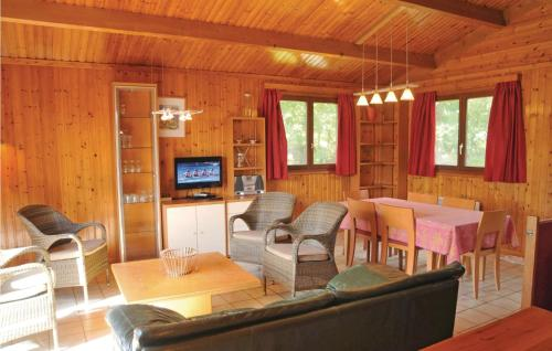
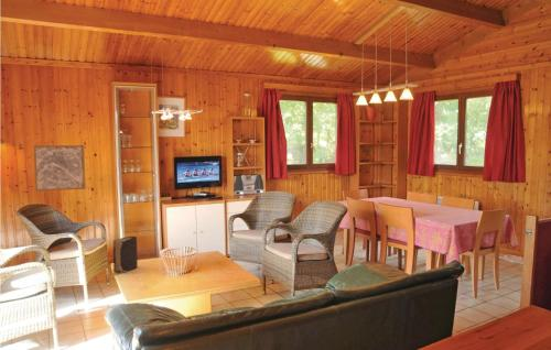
+ wall art [32,144,87,193]
+ book [112,236,139,274]
